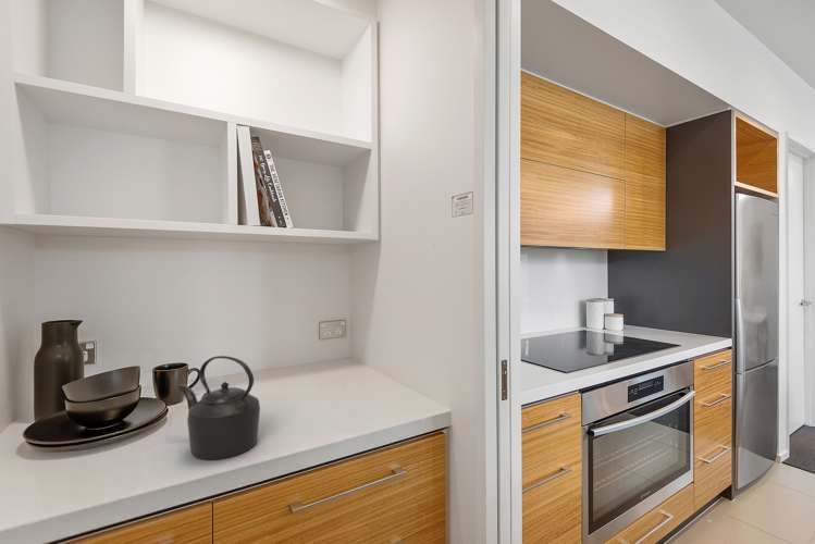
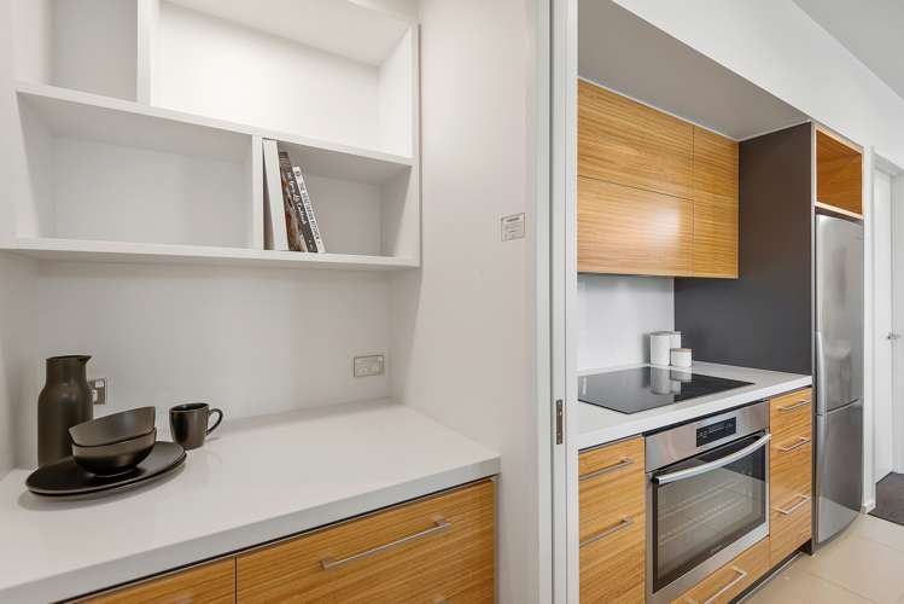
- kettle [176,355,261,460]
